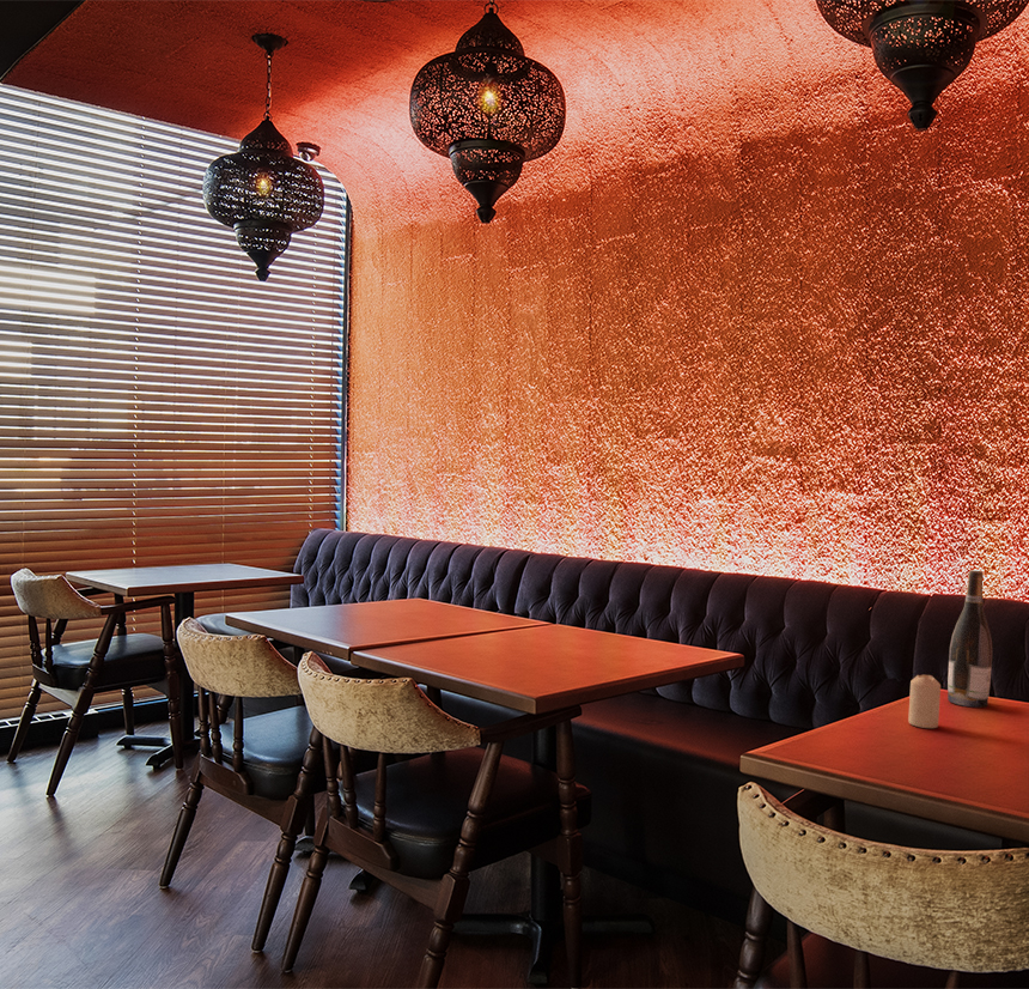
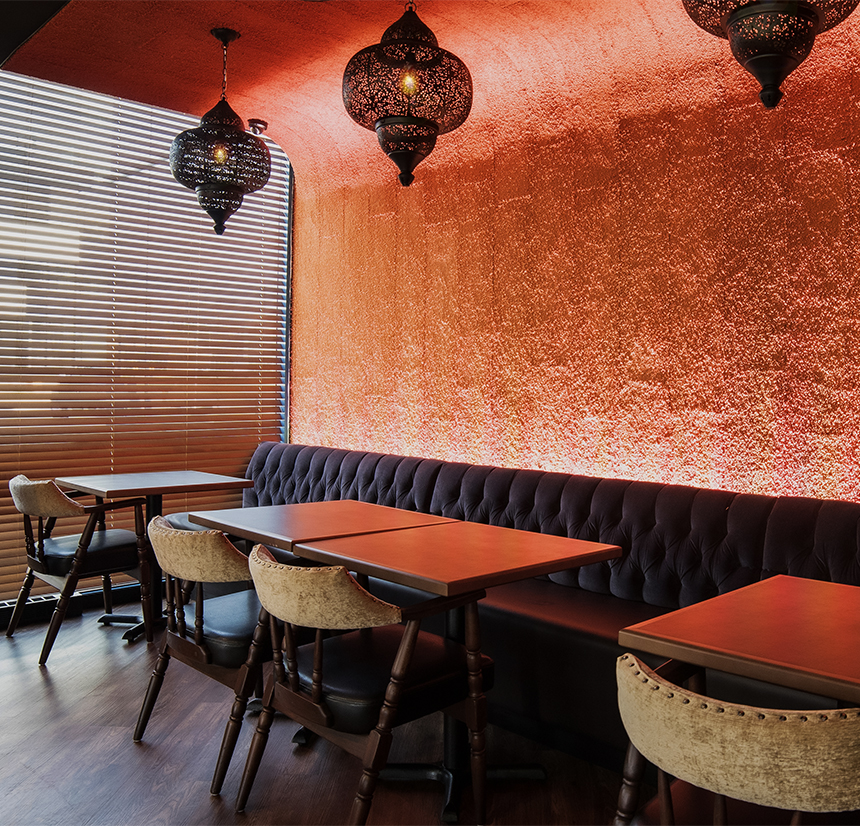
- wine bottle [946,569,993,709]
- candle [907,674,942,729]
